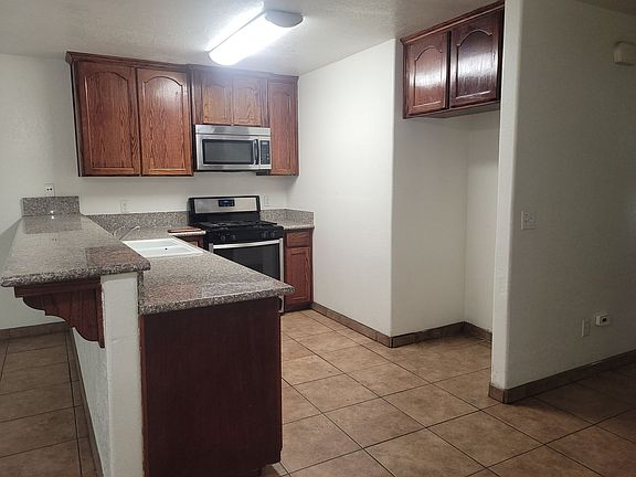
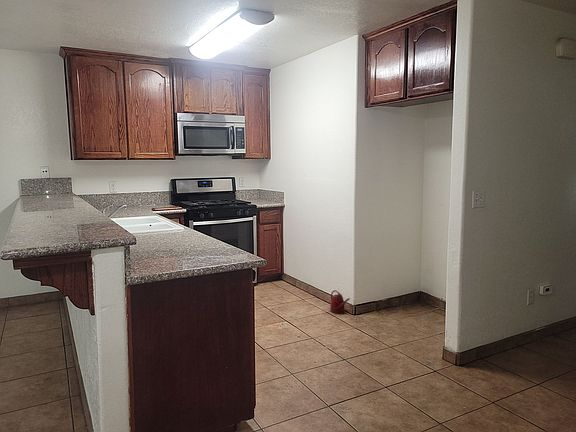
+ watering can [329,289,351,315]
